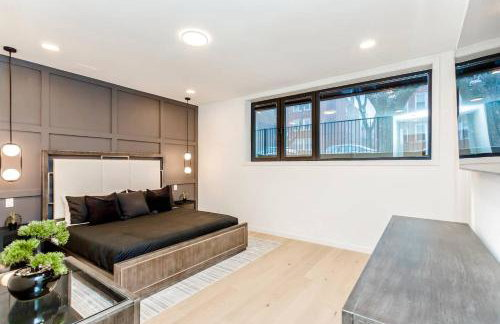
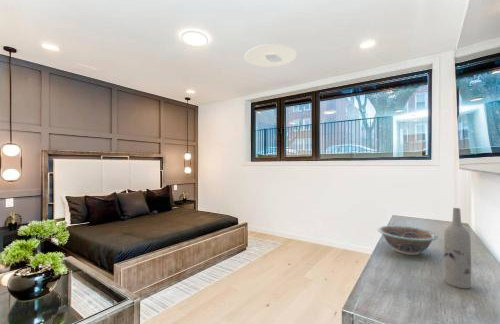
+ ceiling light [244,43,298,68]
+ decorative bowl [377,225,439,256]
+ wine bottle [443,207,472,290]
